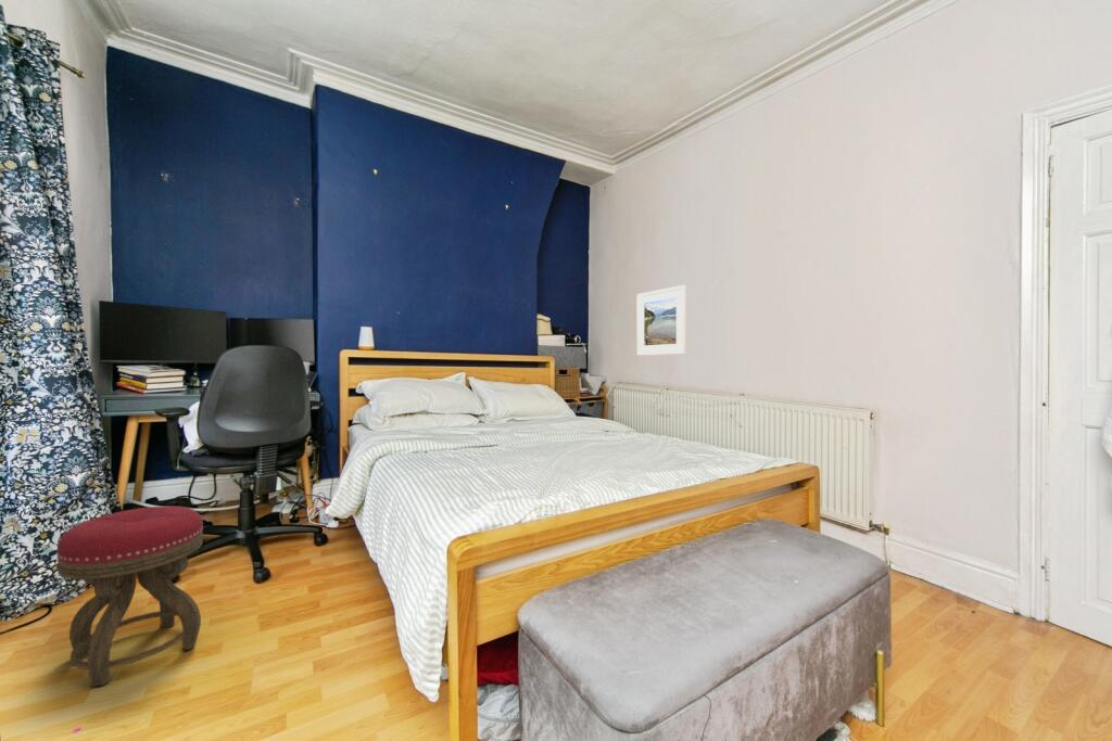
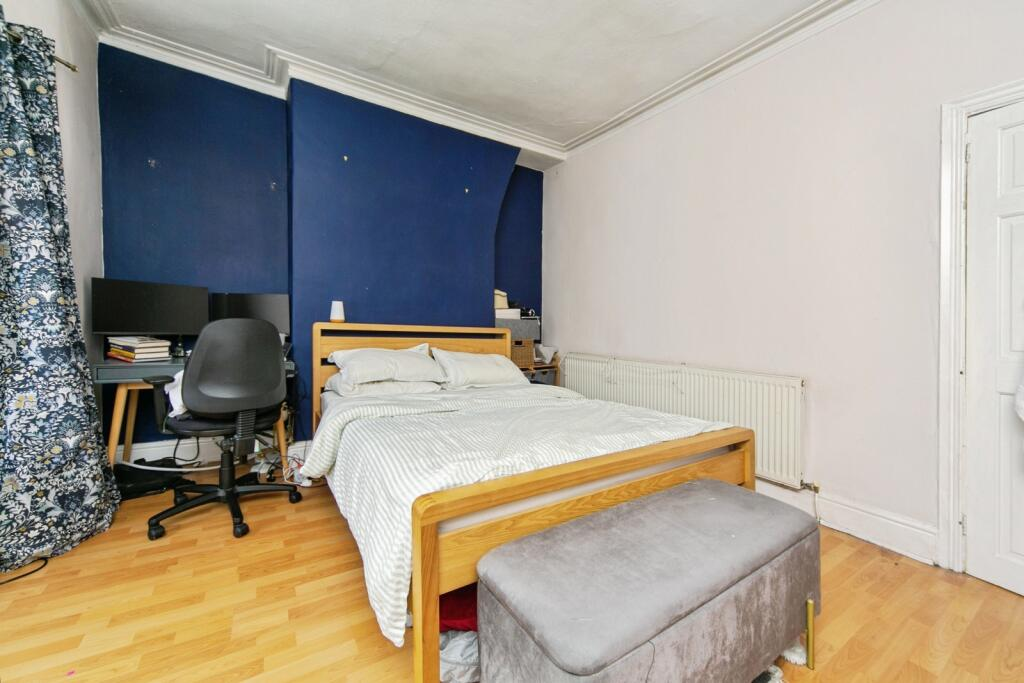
- stool [55,504,204,688]
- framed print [636,284,687,357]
